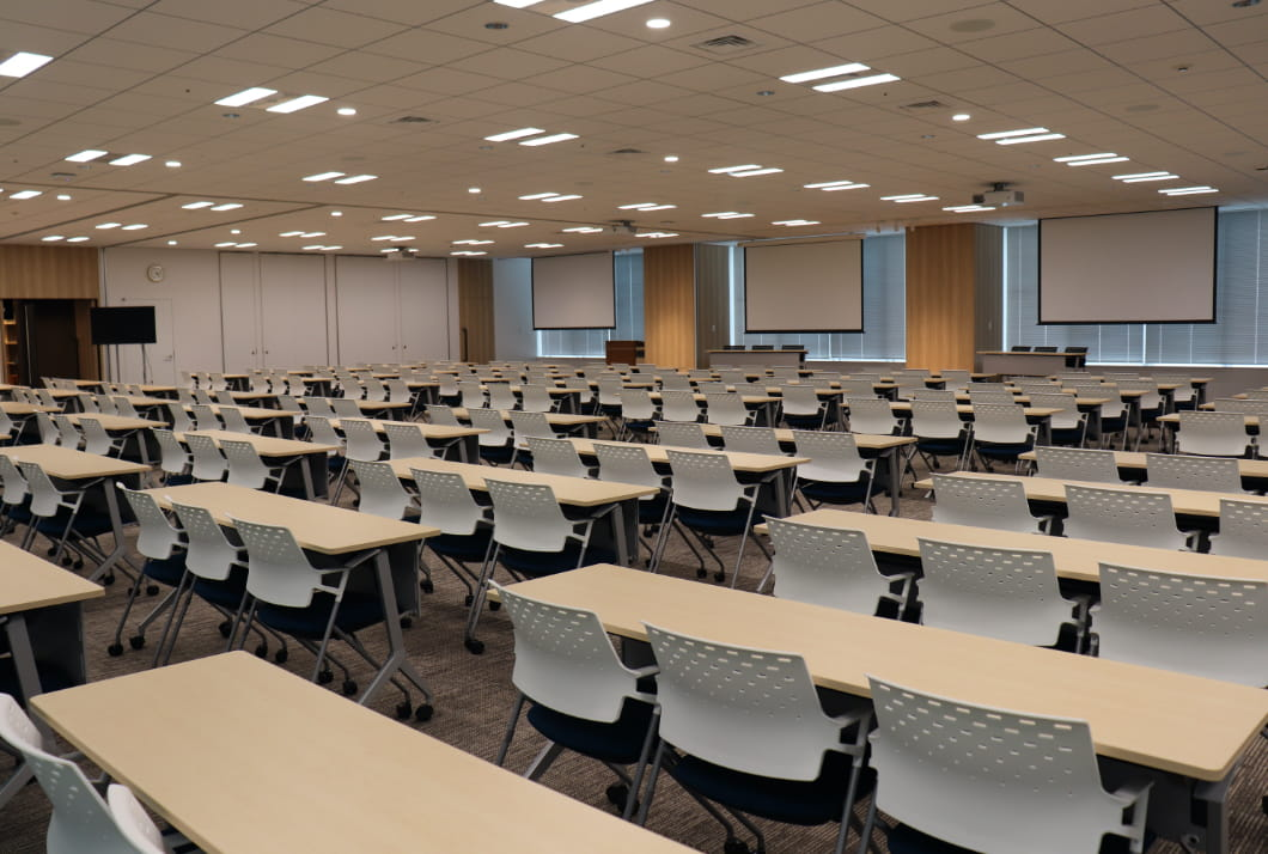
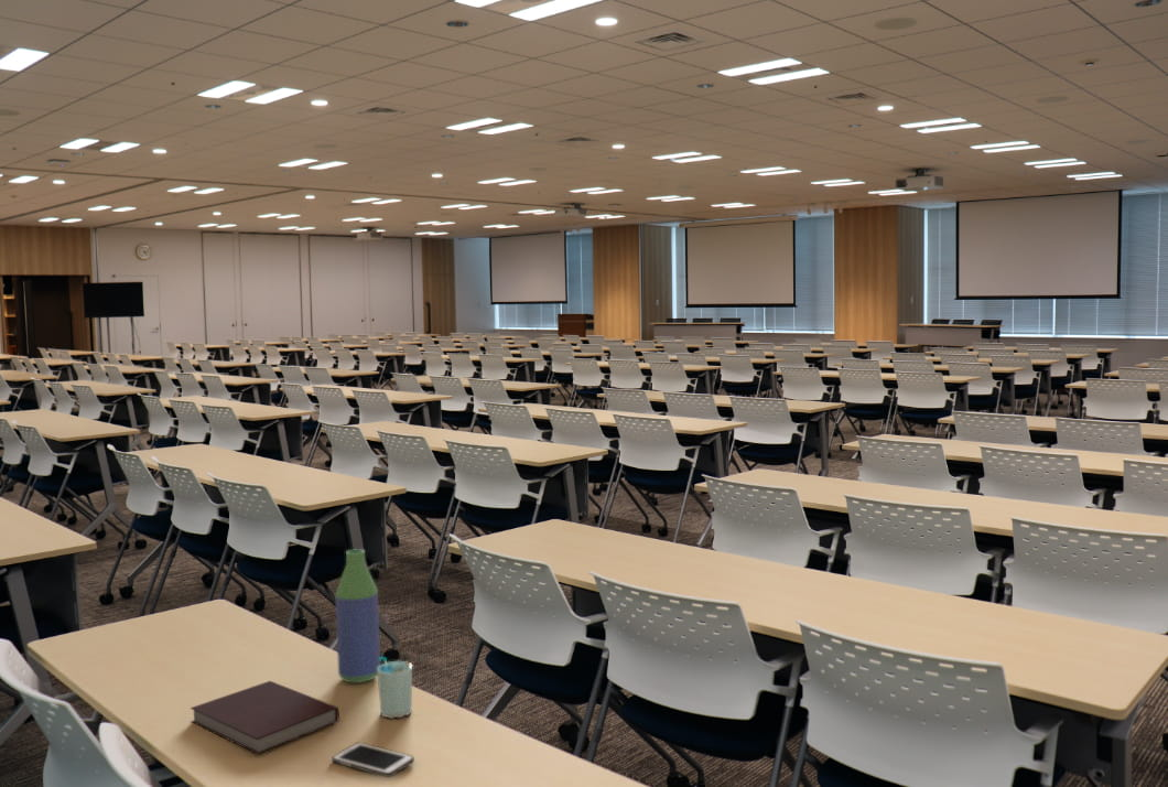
+ notebook [190,680,340,755]
+ cell phone [331,742,415,778]
+ cup [377,656,413,720]
+ bottle [334,548,381,684]
